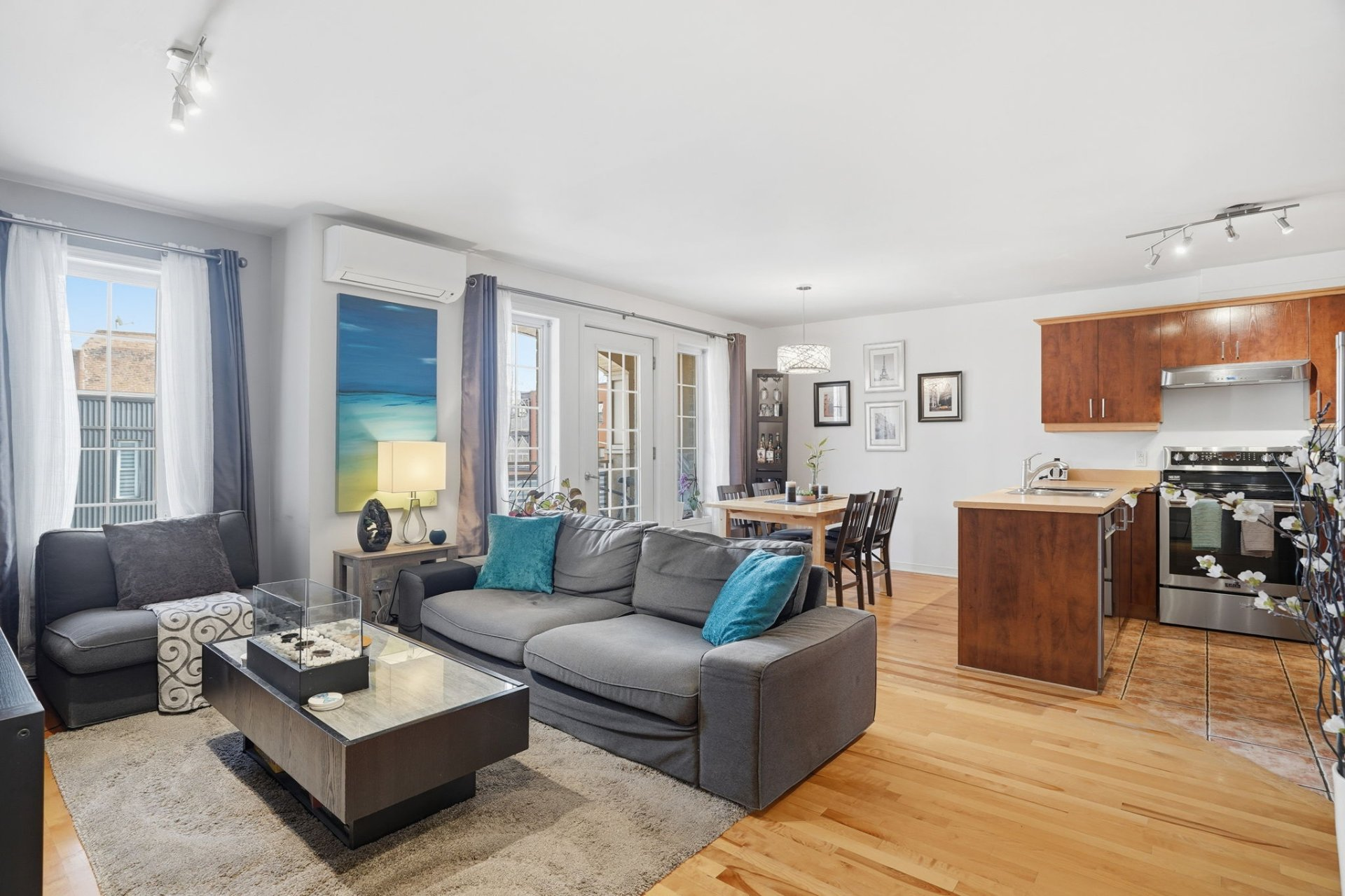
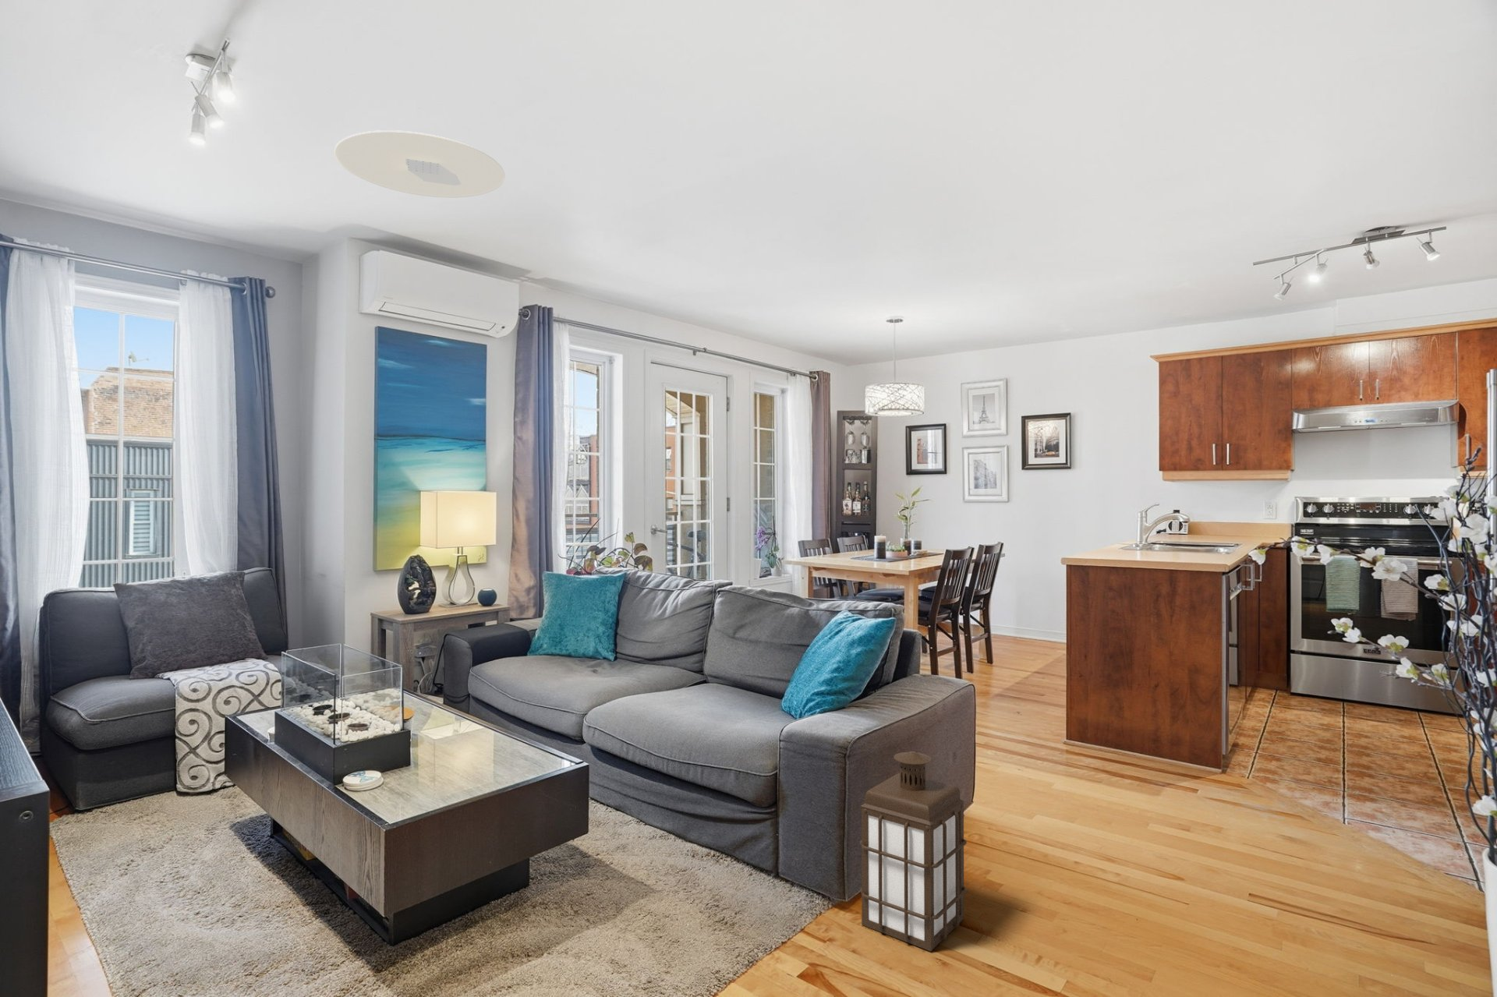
+ lantern [859,751,967,951]
+ ceiling light [334,129,506,199]
